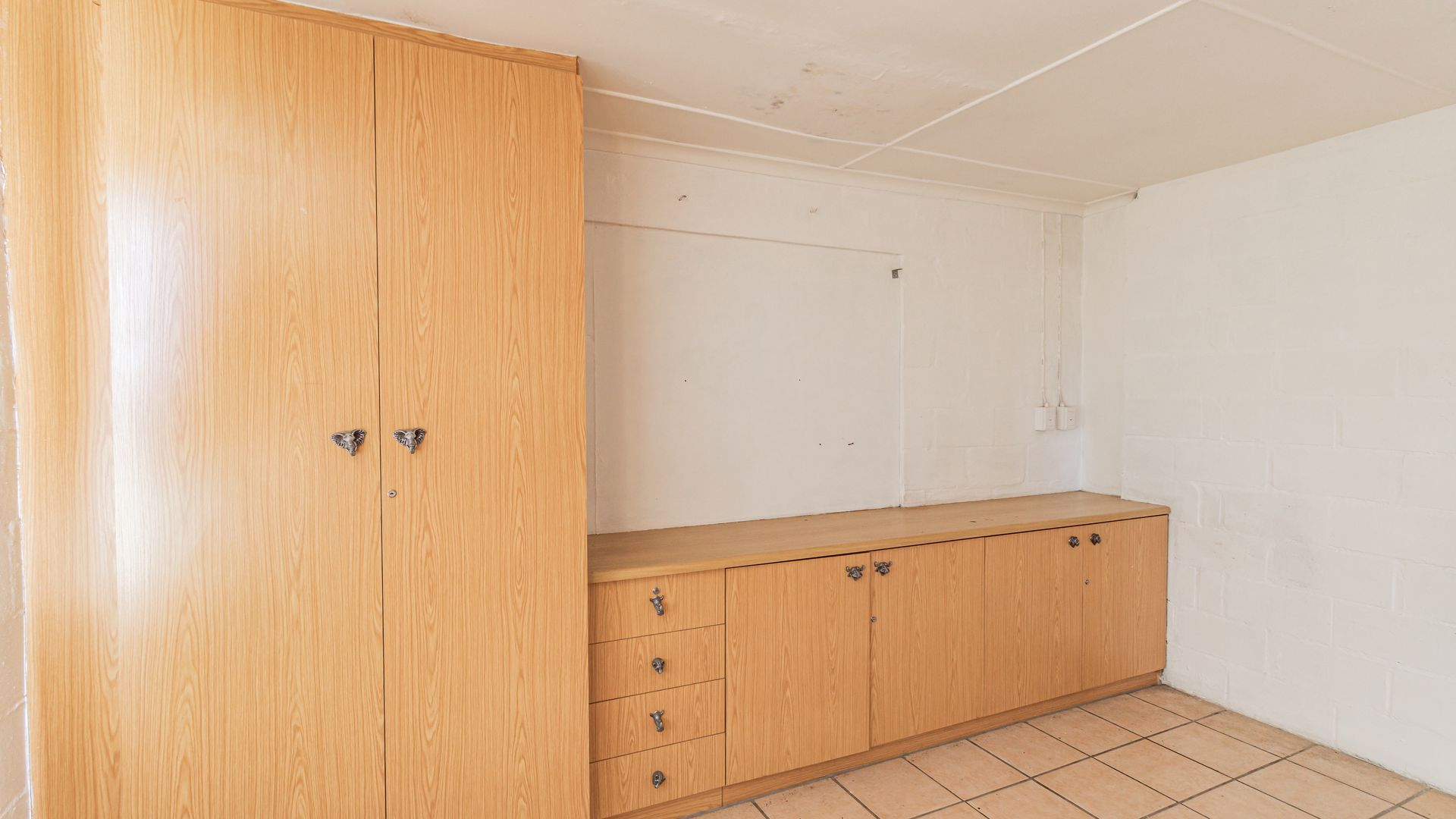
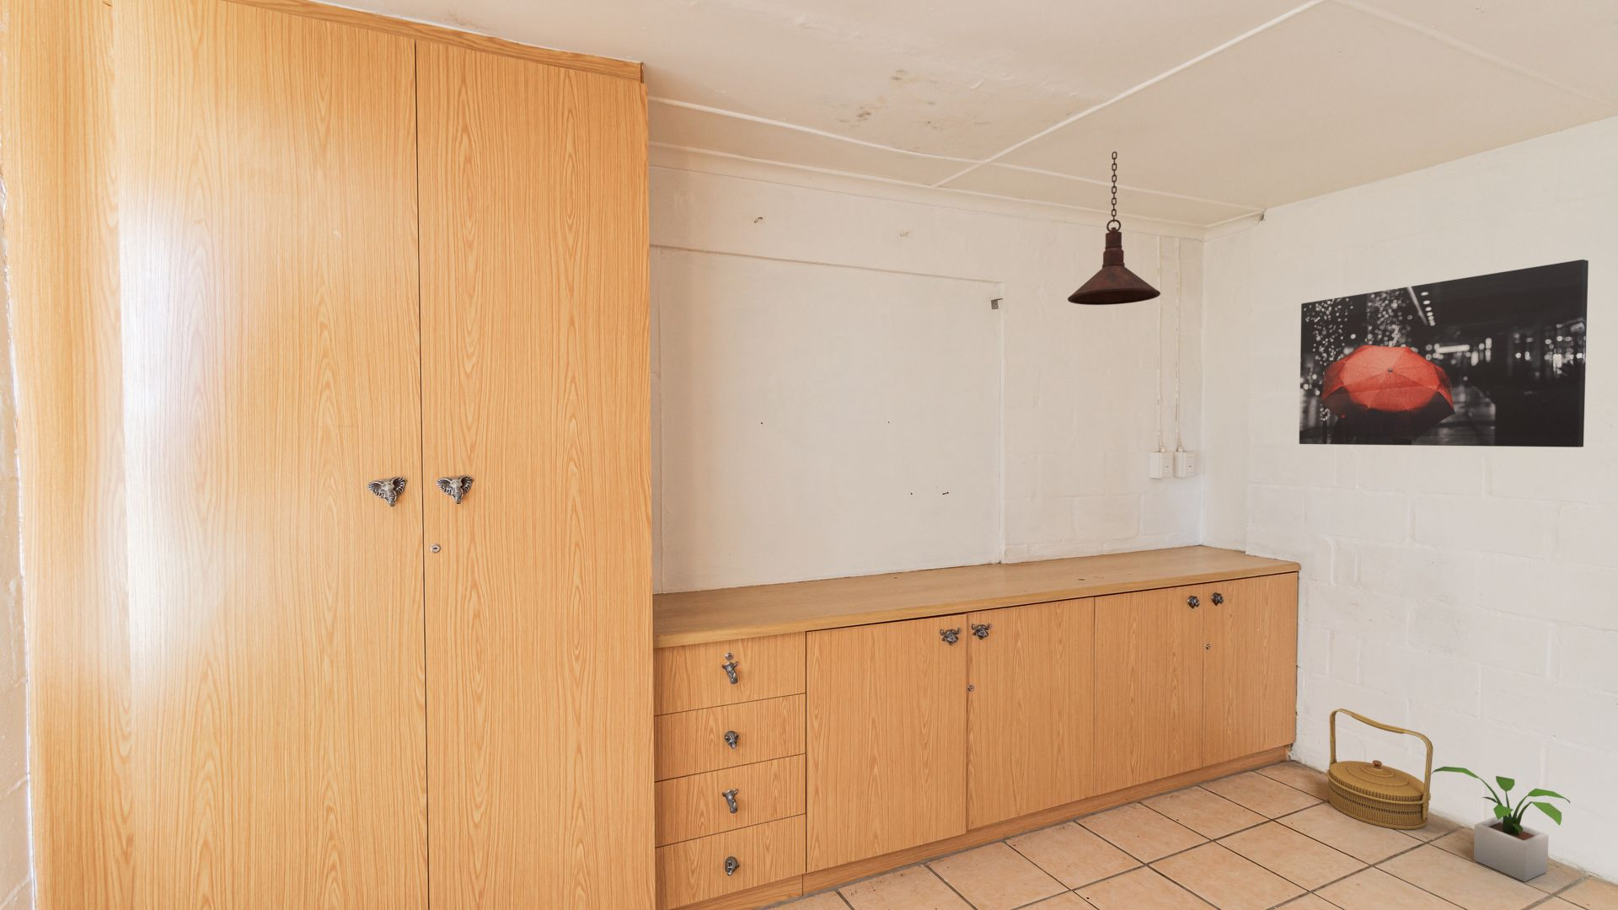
+ wall art [1299,259,1589,448]
+ potted plant [1431,766,1571,882]
+ pendant light [1067,151,1161,306]
+ basket [1326,708,1435,831]
